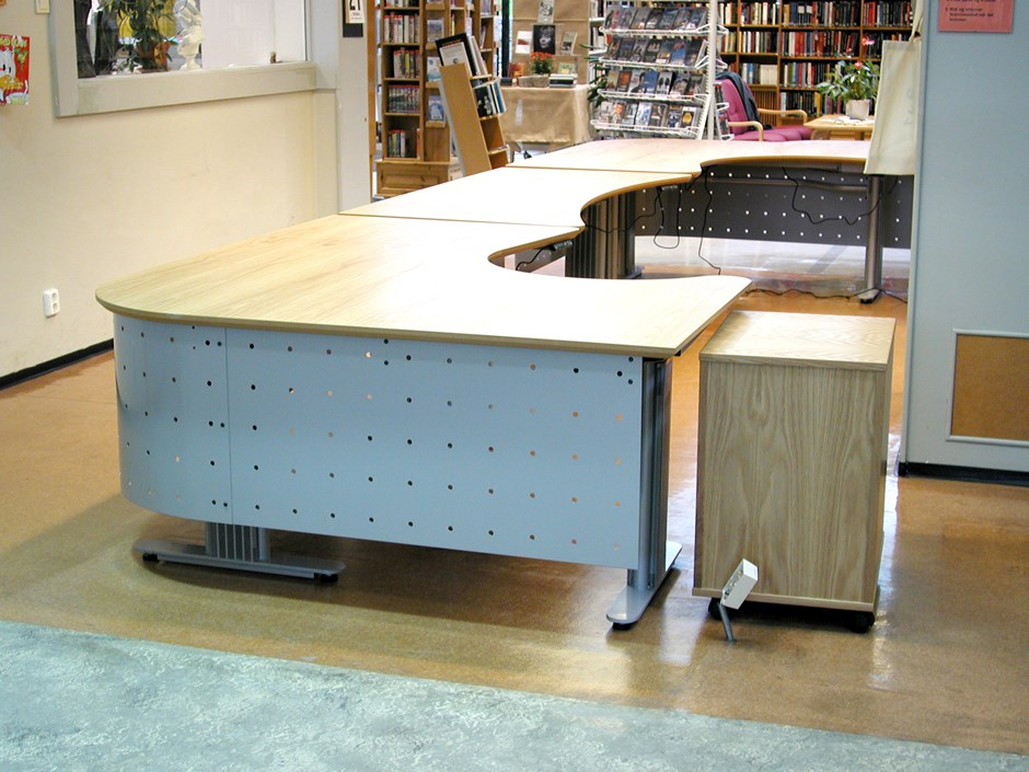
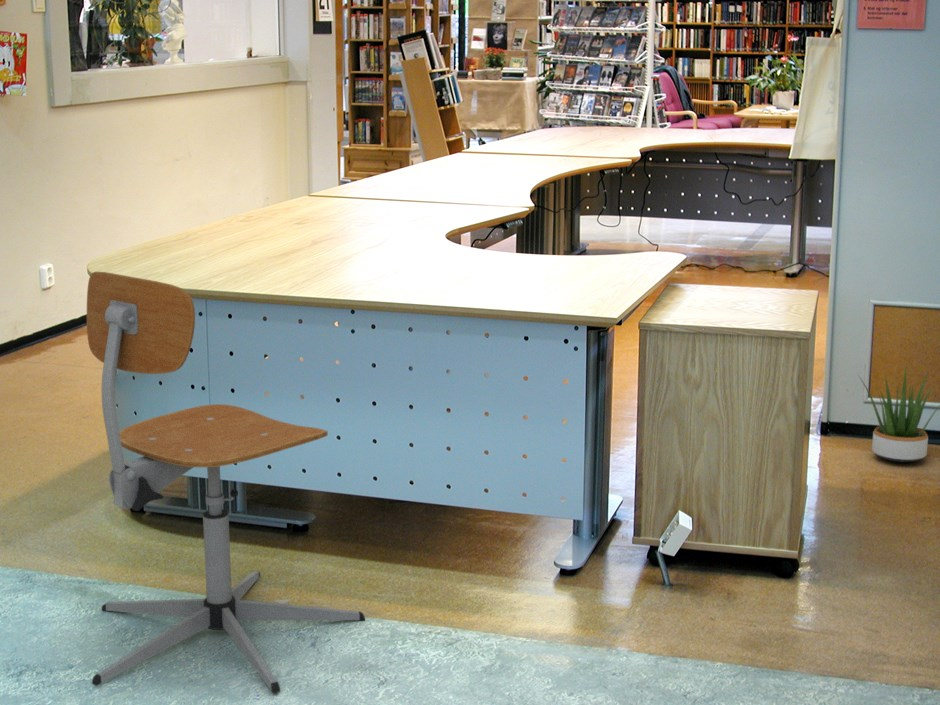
+ potted plant [857,365,940,464]
+ office chair [86,271,366,694]
